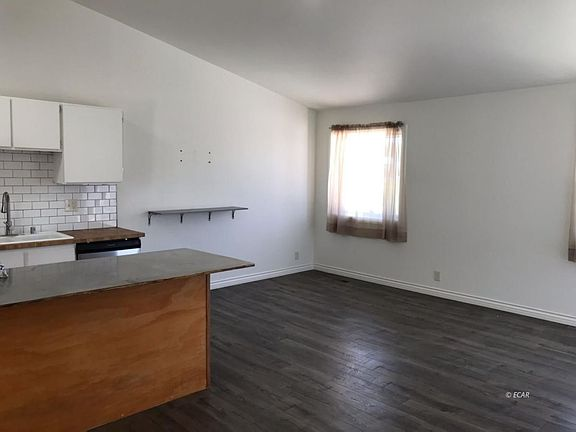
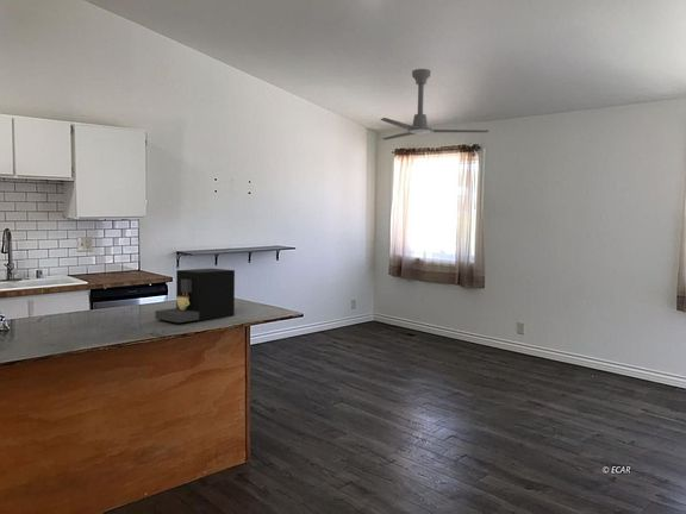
+ coffee maker [154,268,236,324]
+ ceiling fan [379,68,491,142]
